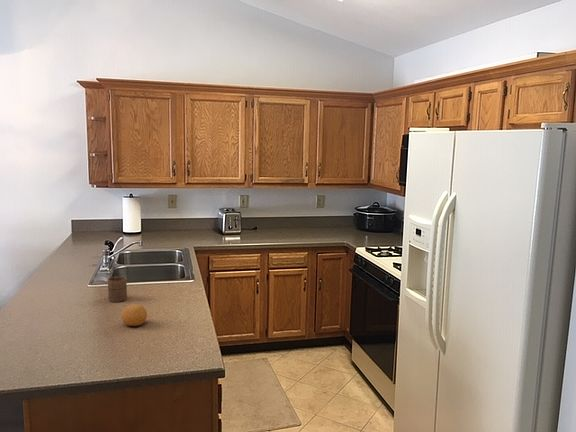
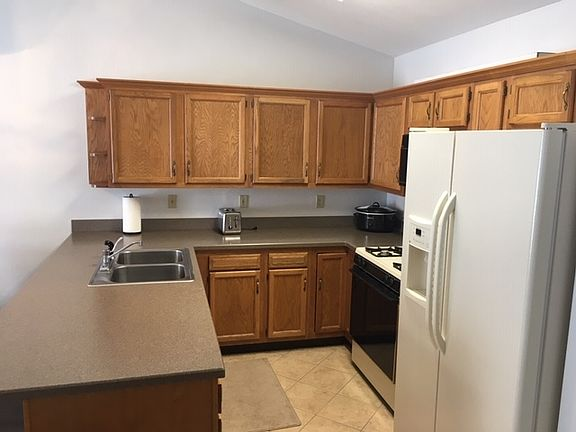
- cup [107,276,128,303]
- fruit [121,303,148,327]
